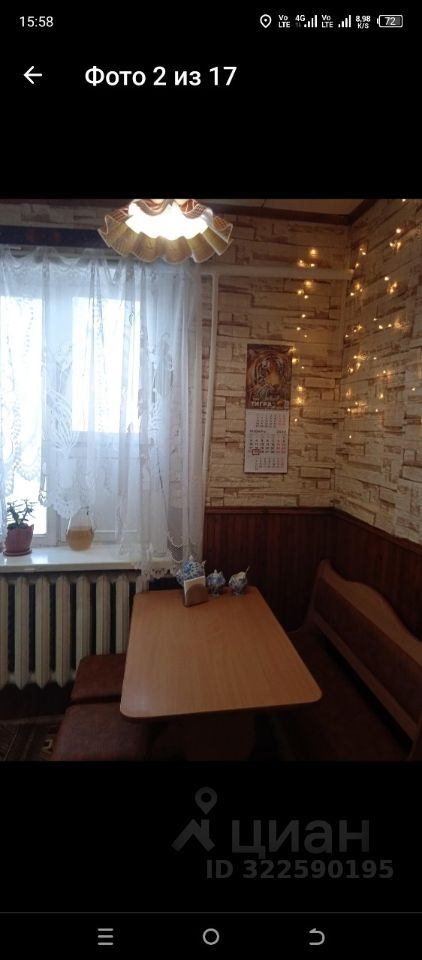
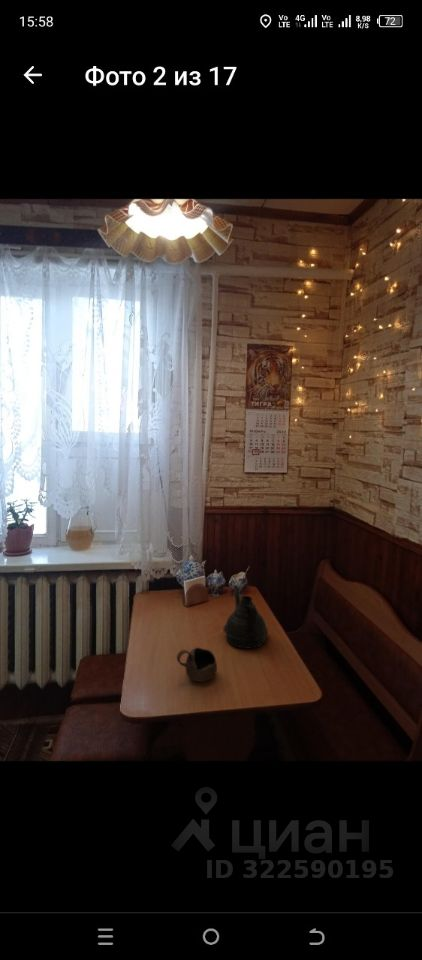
+ cup [176,647,218,683]
+ teapot [222,584,269,649]
